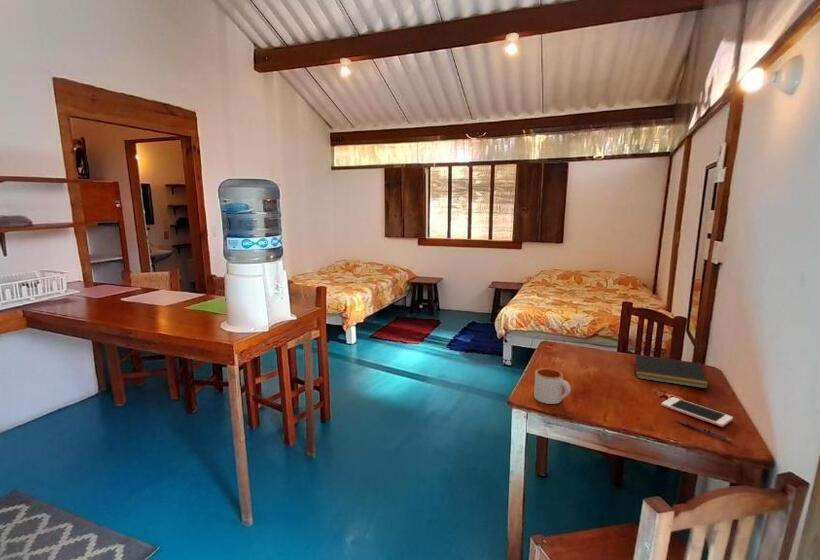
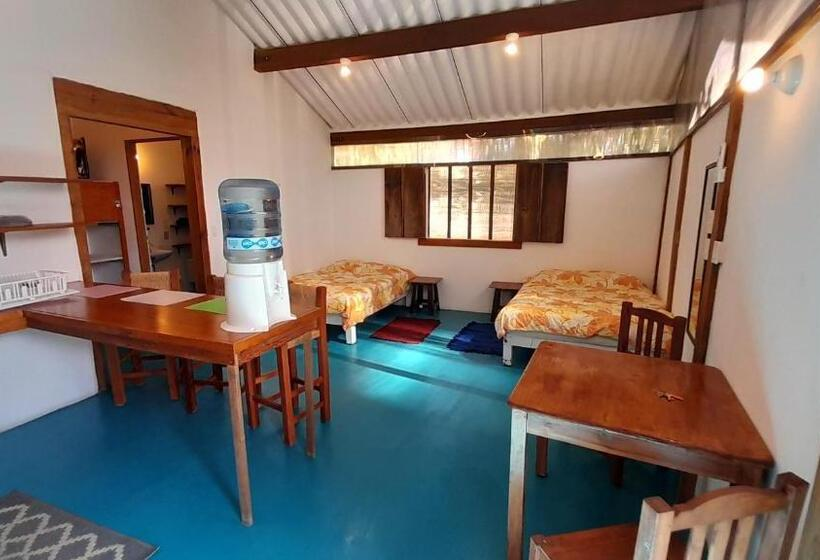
- cell phone [660,396,734,428]
- pen [677,418,733,443]
- notepad [632,354,709,389]
- mug [533,367,572,405]
